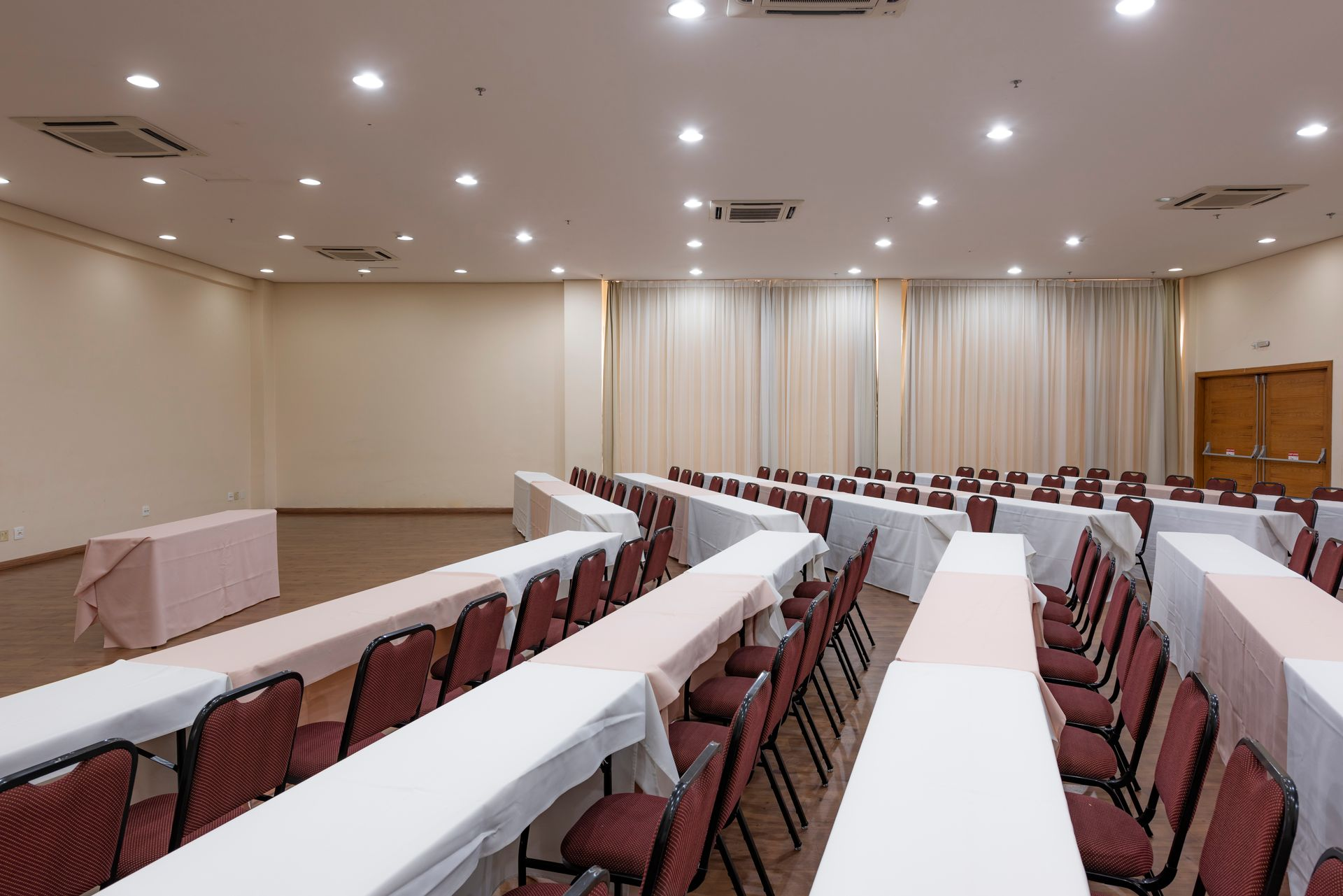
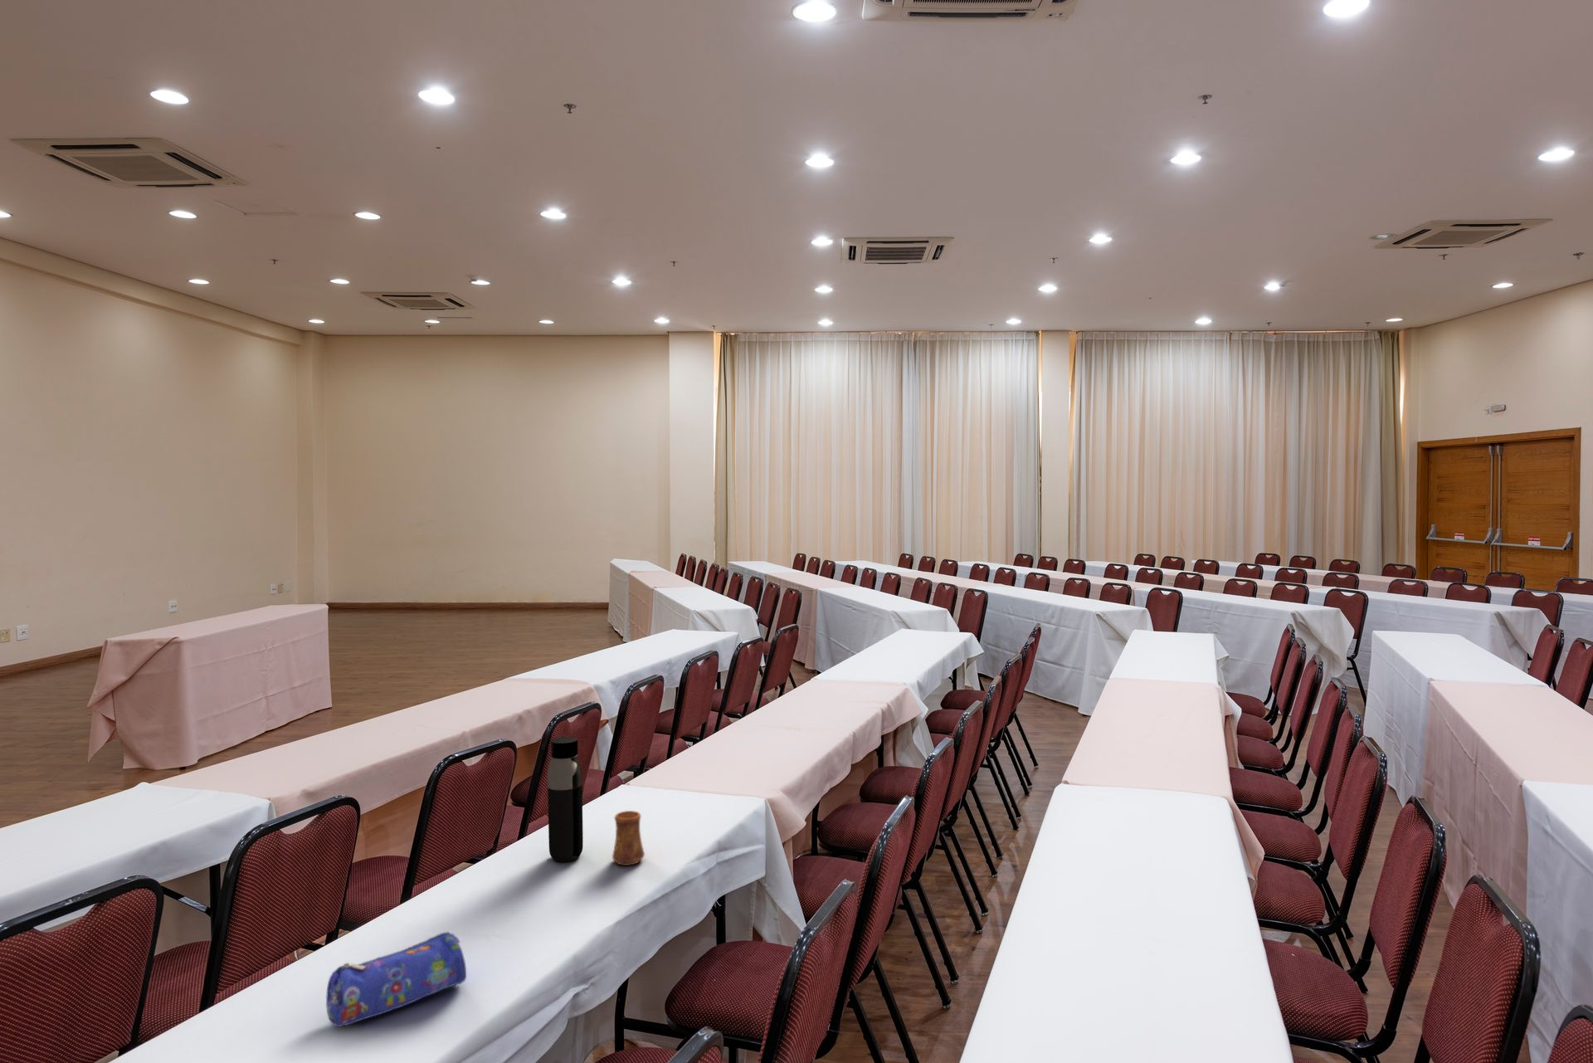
+ water bottle [547,736,584,863]
+ cup [612,810,645,866]
+ pencil case [325,931,467,1027]
